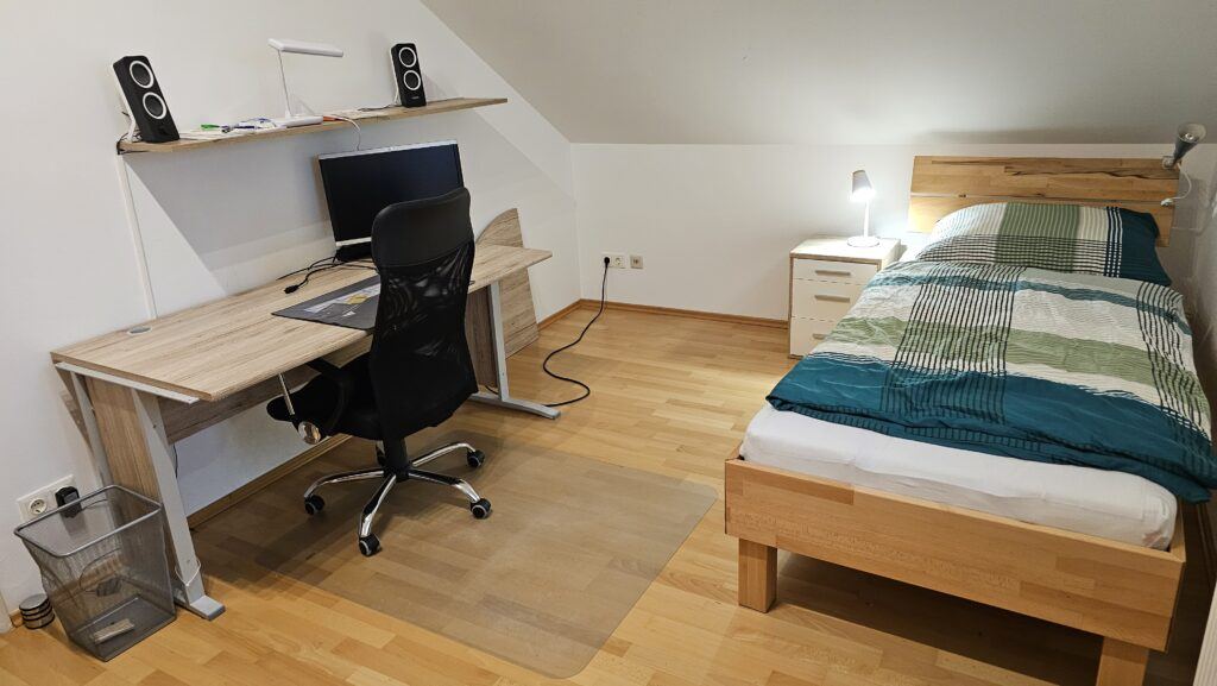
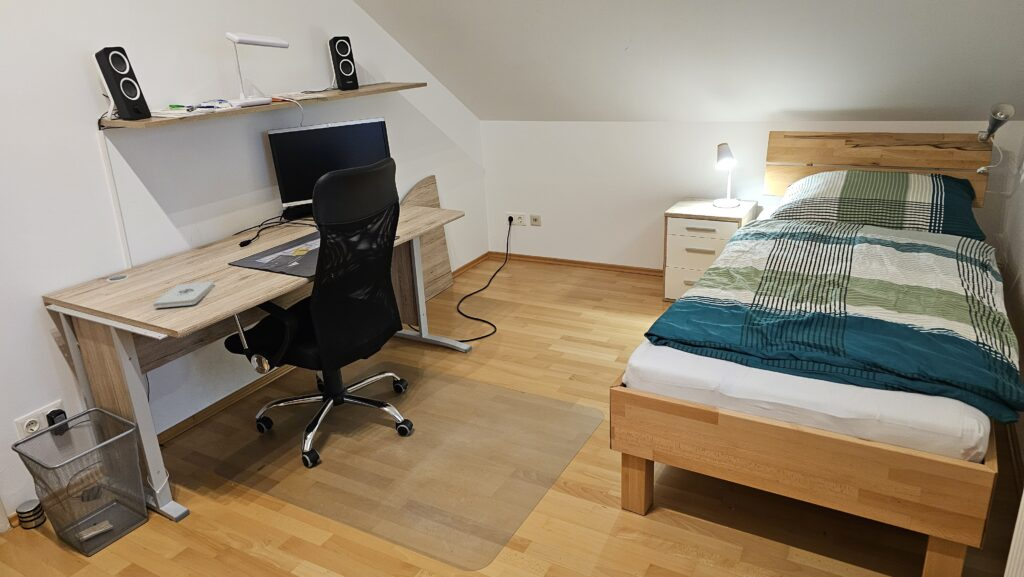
+ notepad [152,281,216,309]
